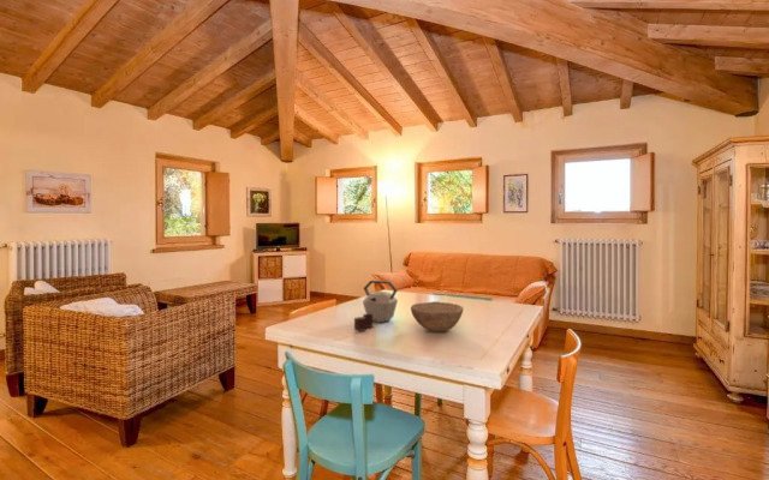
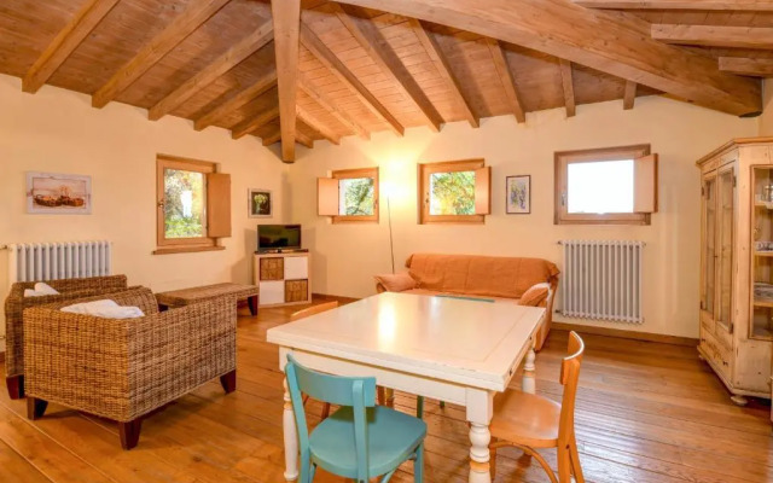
- kettle [353,280,399,332]
- bowl [410,300,465,334]
